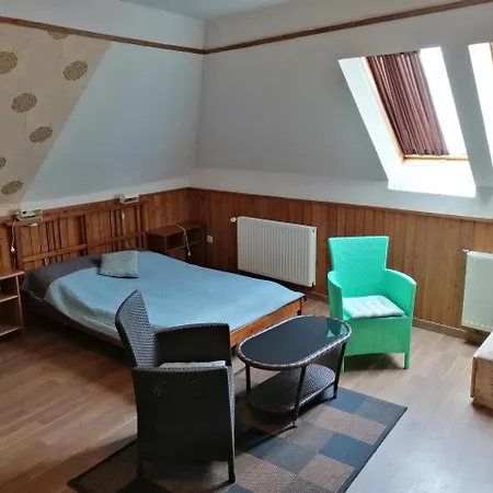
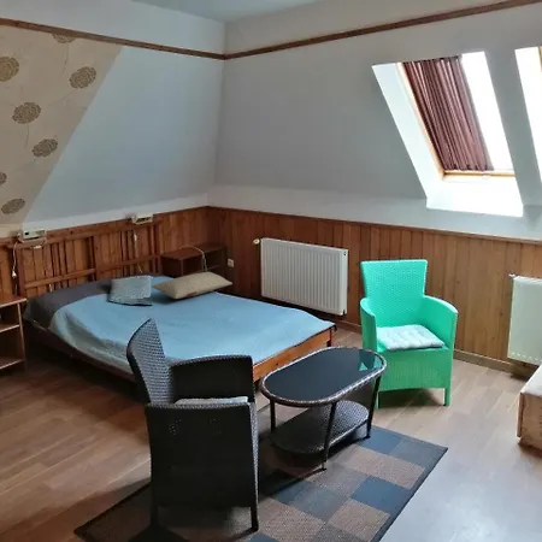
+ pillow [151,271,234,300]
